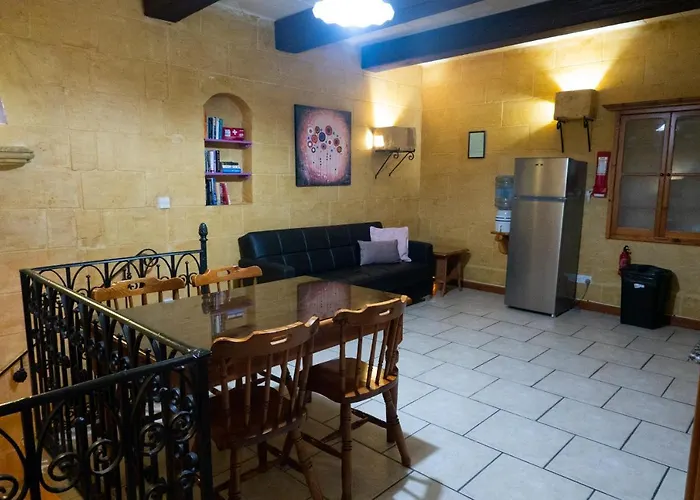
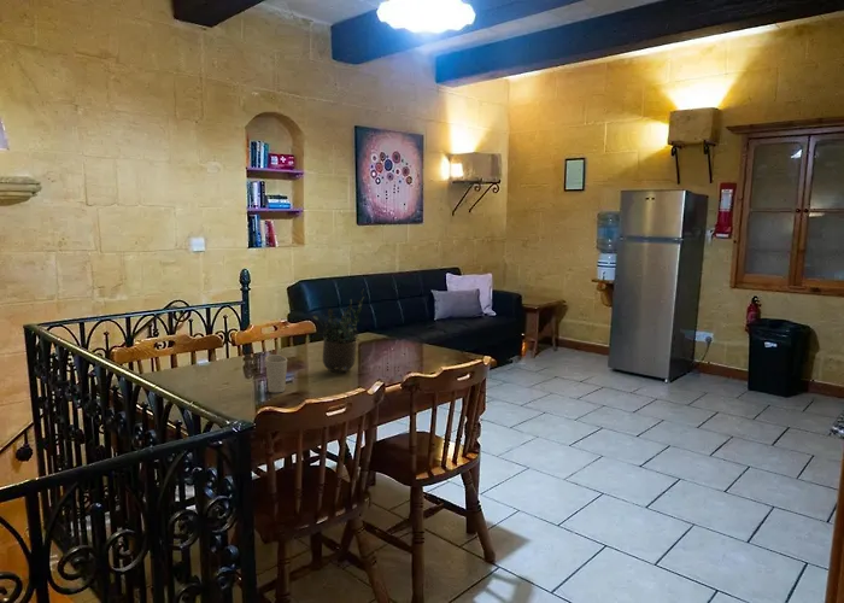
+ potted plant [312,289,365,374]
+ cup [264,353,288,393]
